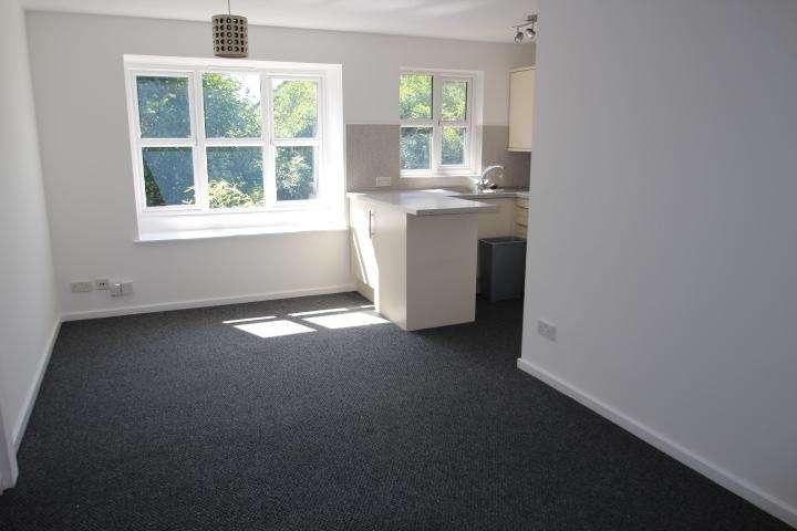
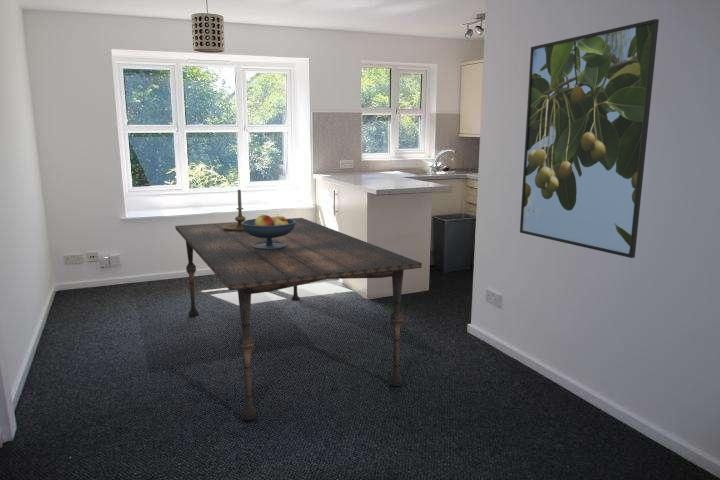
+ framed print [519,18,660,259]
+ fruit bowl [241,214,296,250]
+ dining table [174,217,423,421]
+ candle holder [223,189,247,231]
